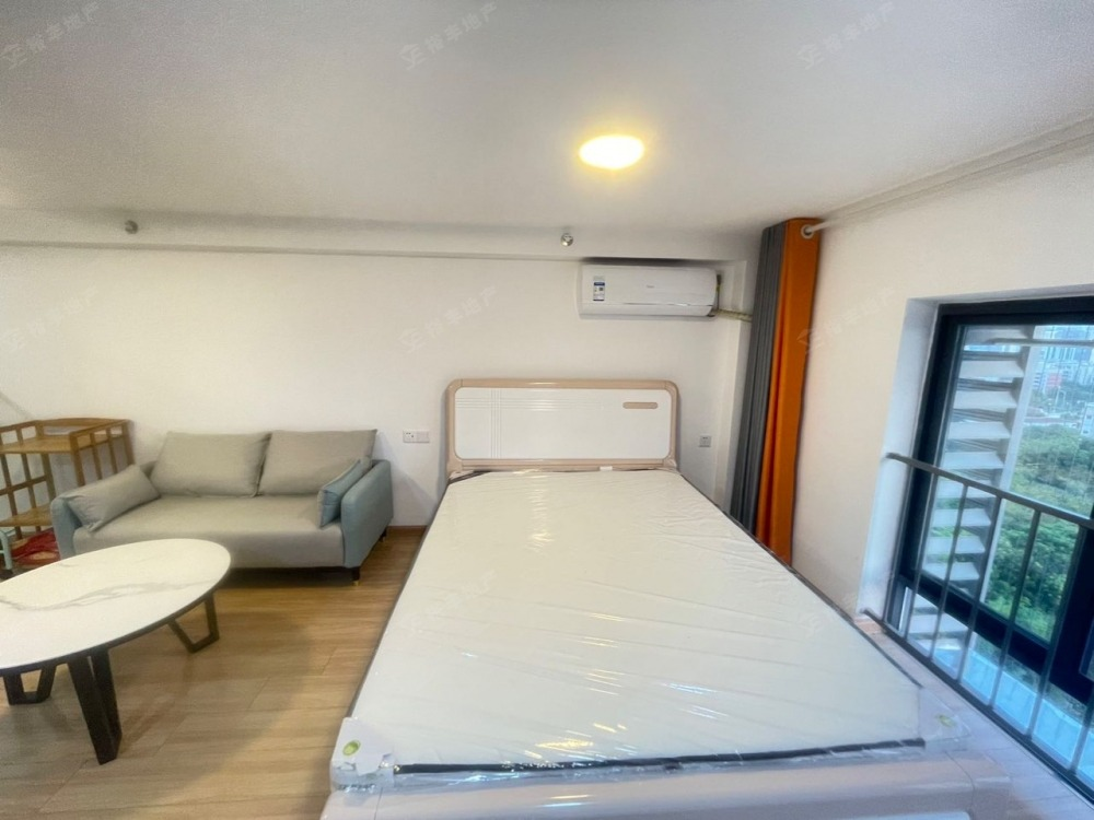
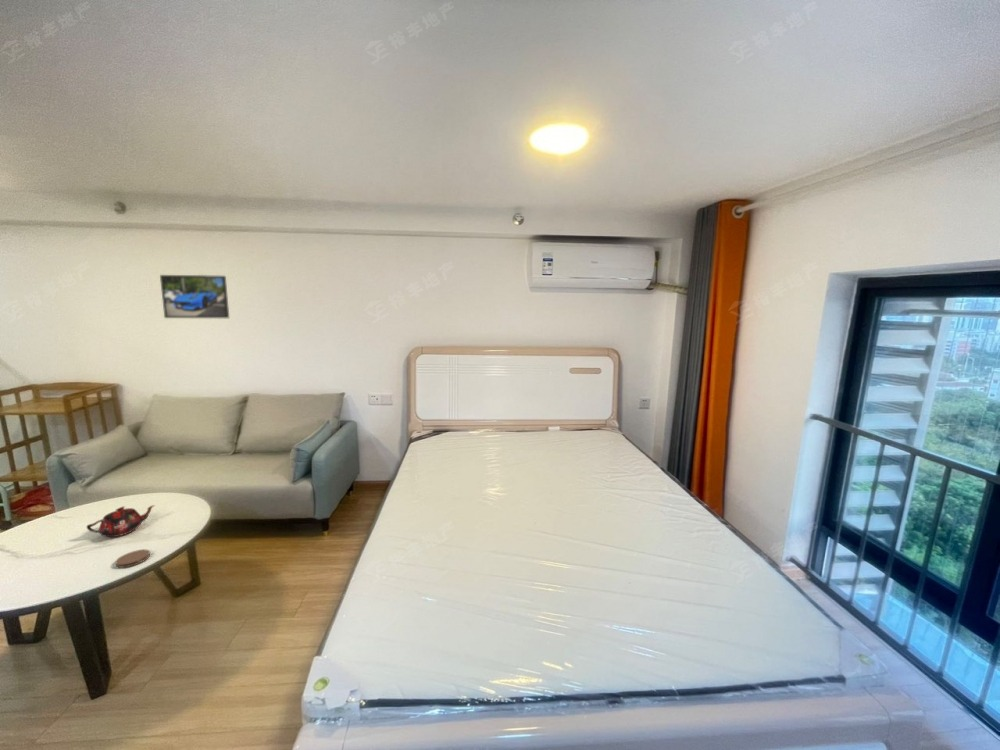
+ teapot [86,504,156,538]
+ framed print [159,274,230,319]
+ coaster [114,549,151,569]
